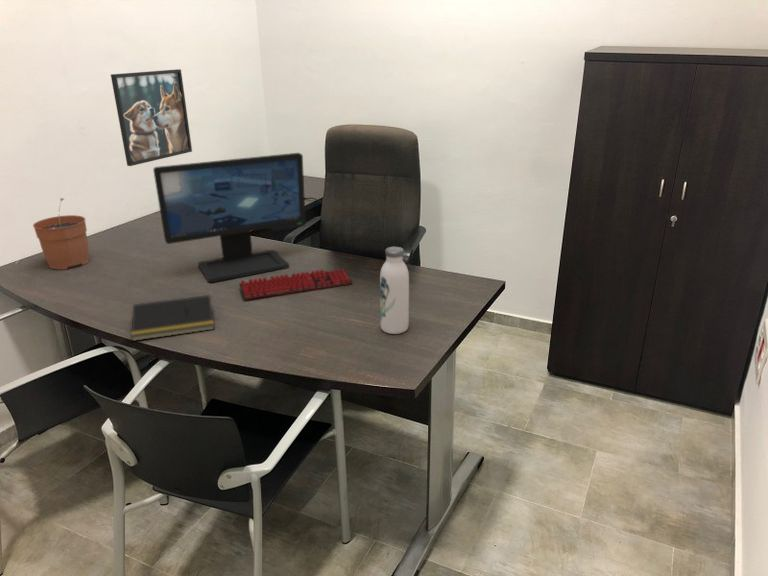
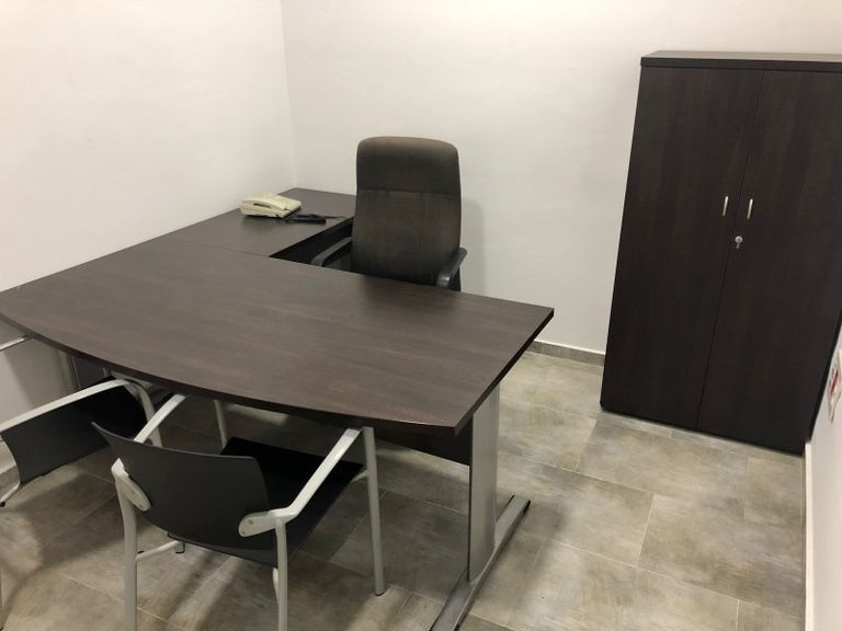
- plant pot [32,197,90,270]
- water bottle [379,246,410,335]
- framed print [110,68,193,167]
- notepad [130,294,215,342]
- keyboard [238,268,354,300]
- computer monitor [152,152,307,283]
